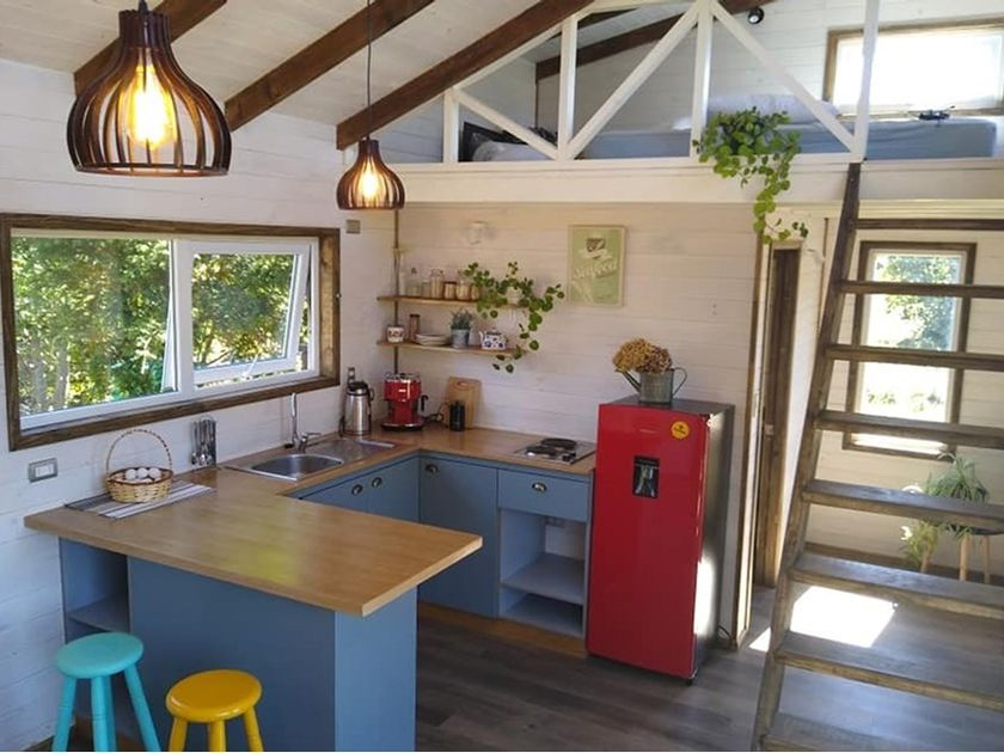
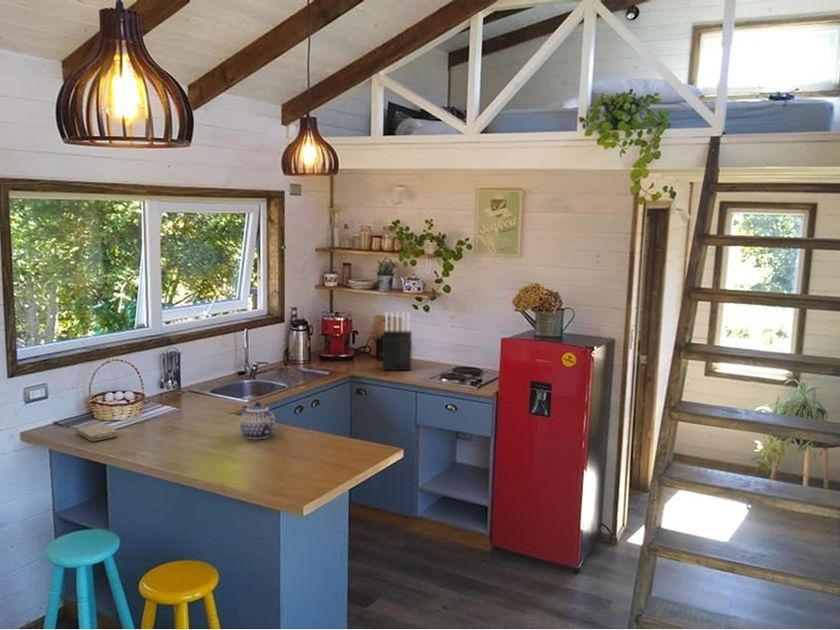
+ teapot [239,401,276,440]
+ knife block [381,311,413,372]
+ washcloth [75,423,119,442]
